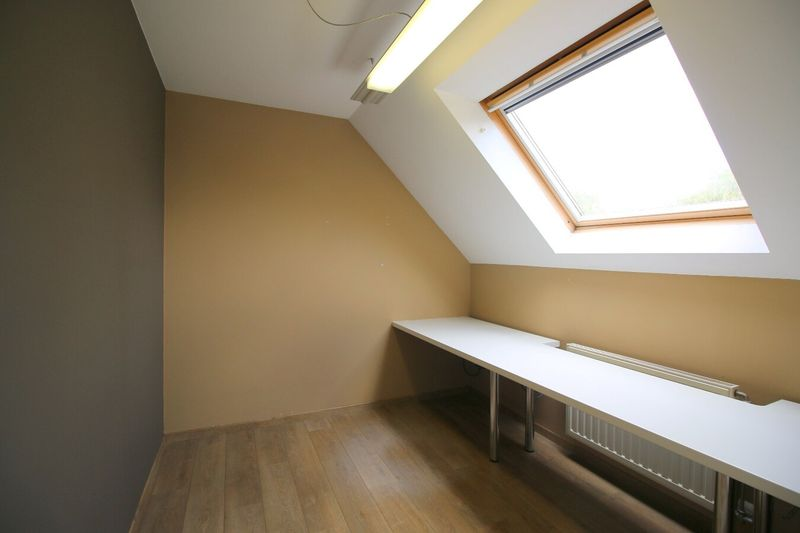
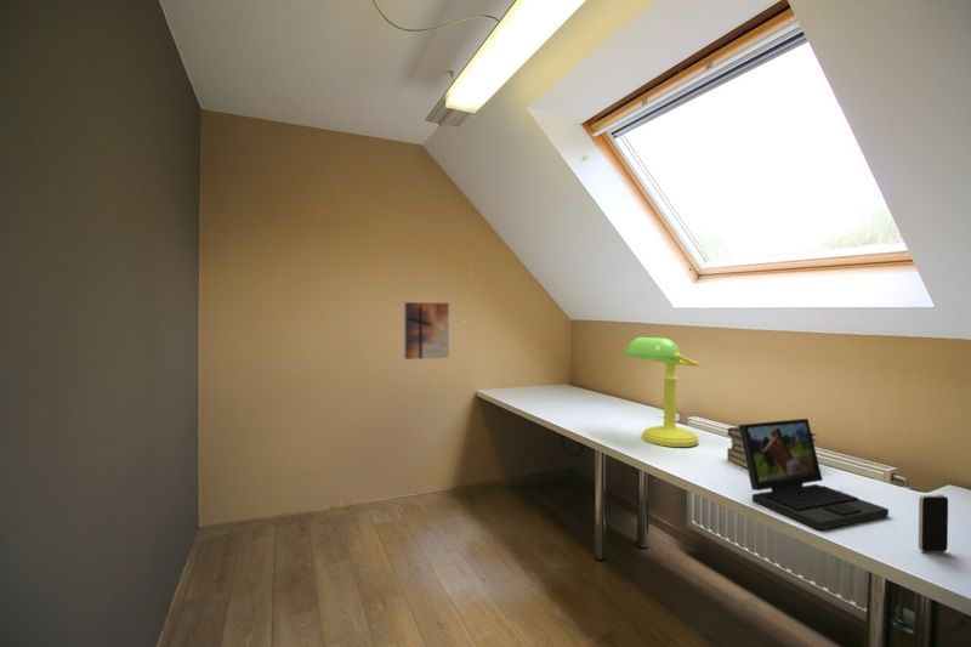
+ desk lamp [624,336,699,448]
+ laptop [738,418,890,532]
+ book stack [726,426,818,470]
+ smartphone [918,493,949,554]
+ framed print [402,301,450,361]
